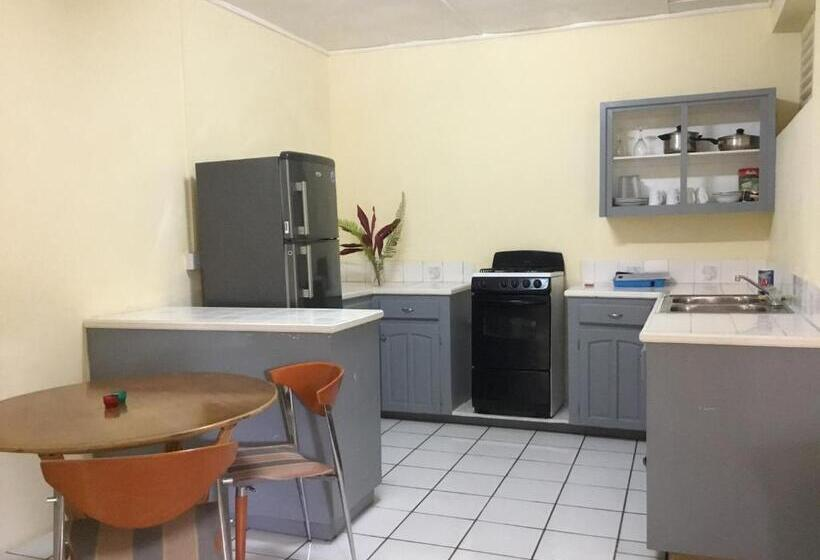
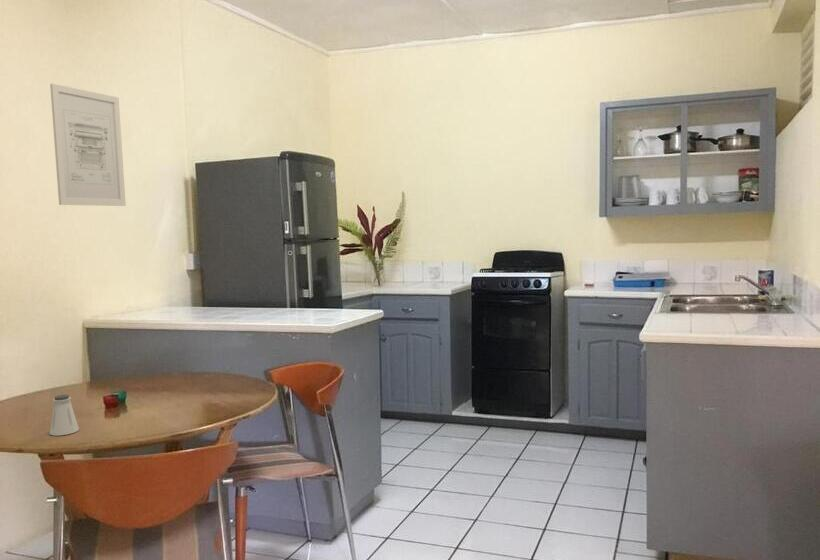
+ wall art [49,83,127,207]
+ saltshaker [49,394,80,437]
